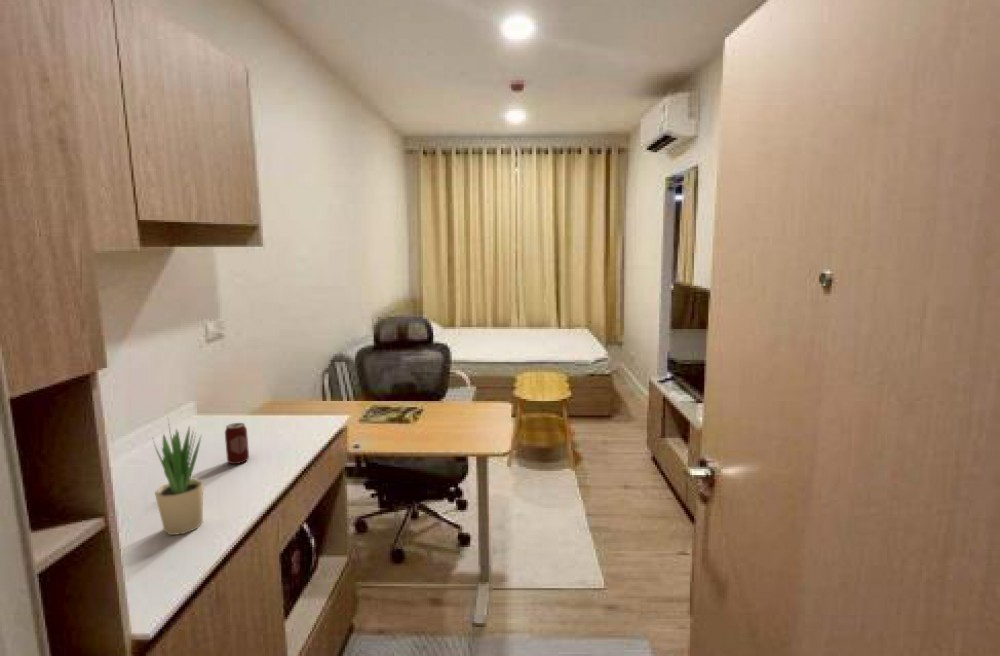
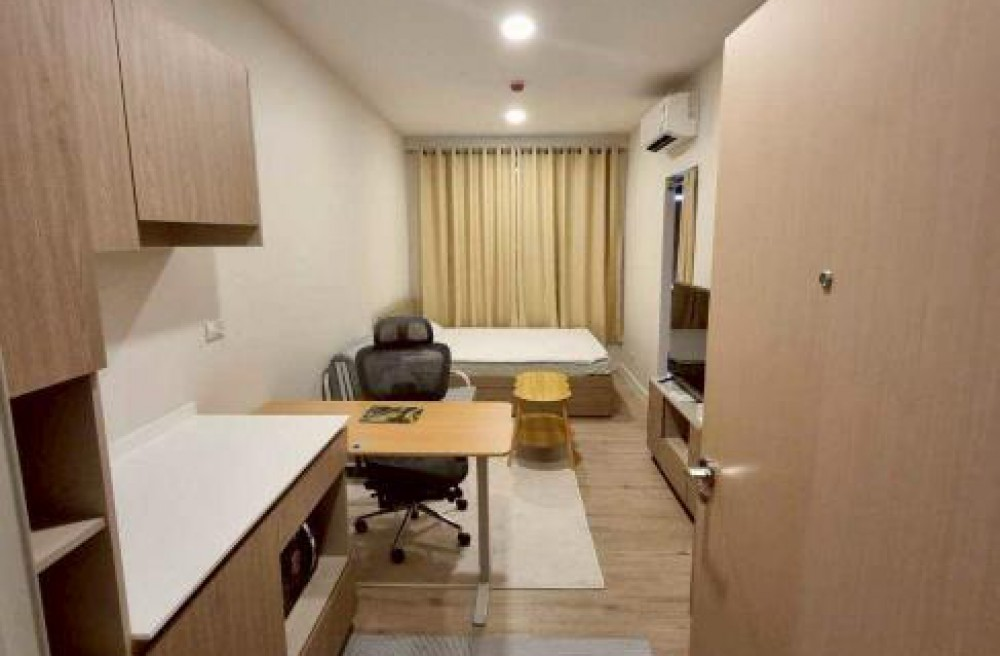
- potted plant [152,414,205,536]
- beverage can [224,422,250,465]
